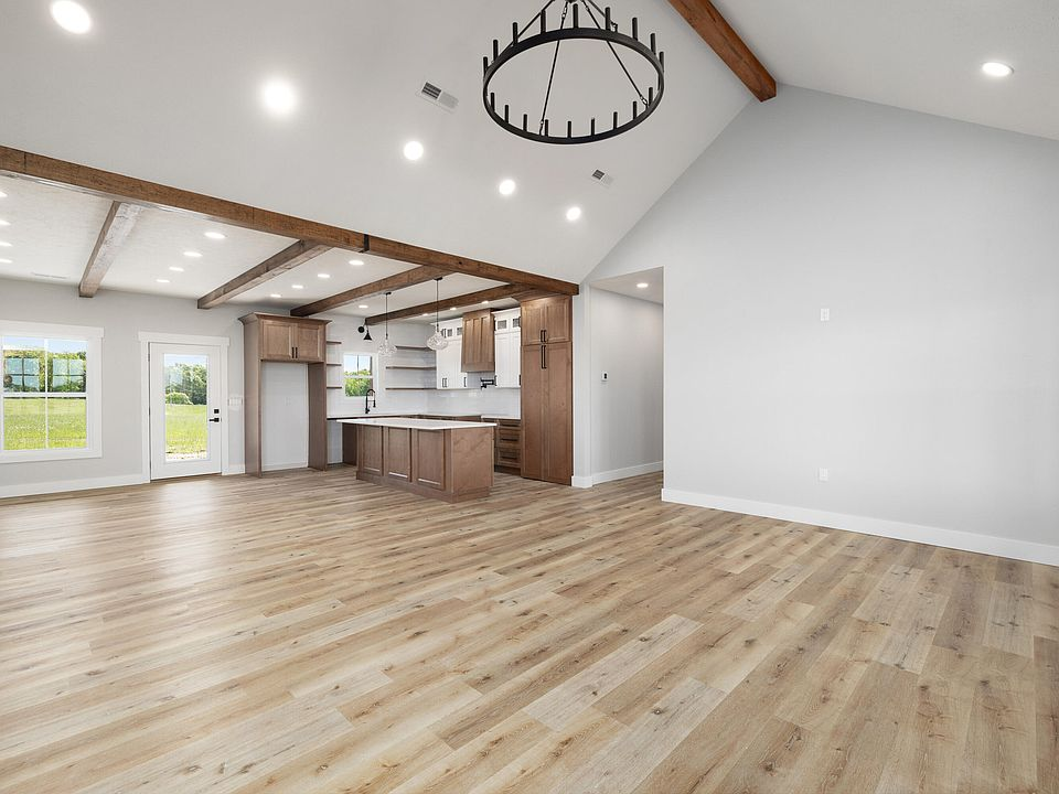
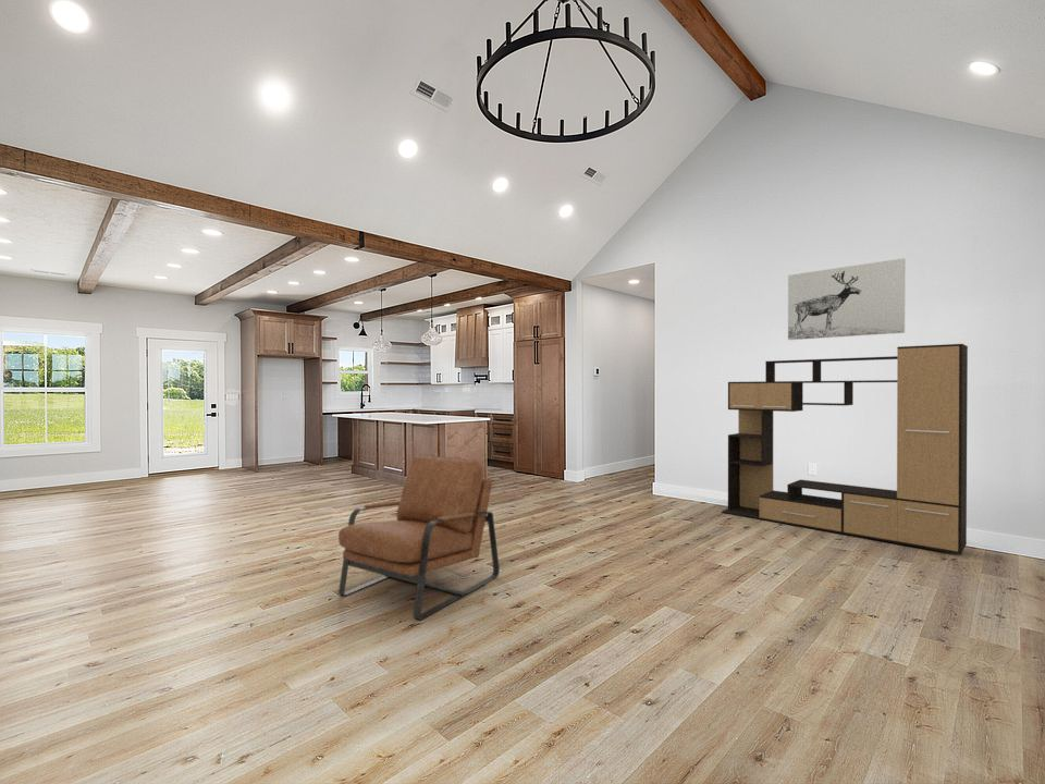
+ chair [337,454,501,621]
+ wall art [787,257,906,341]
+ media console [721,343,969,555]
